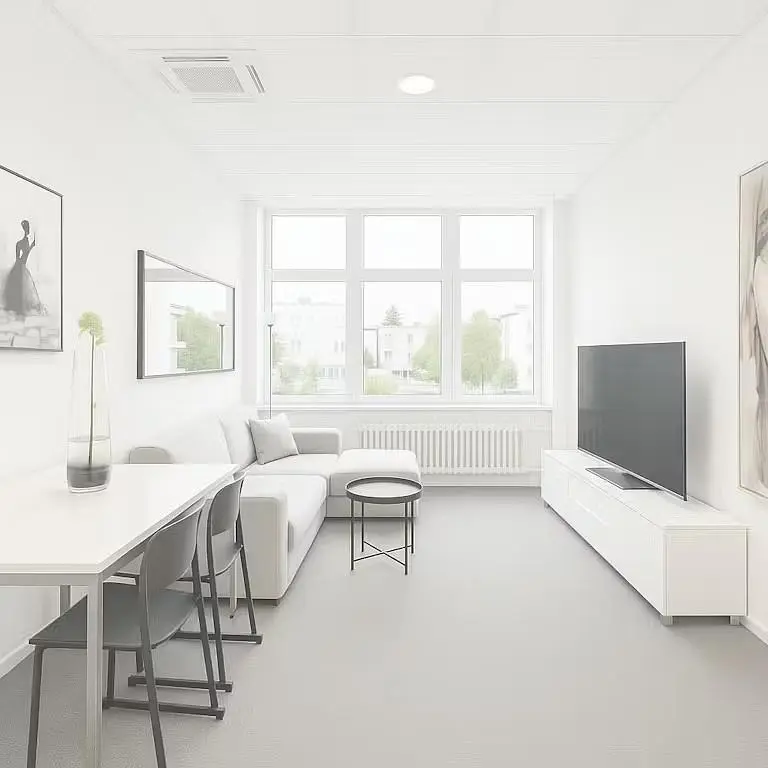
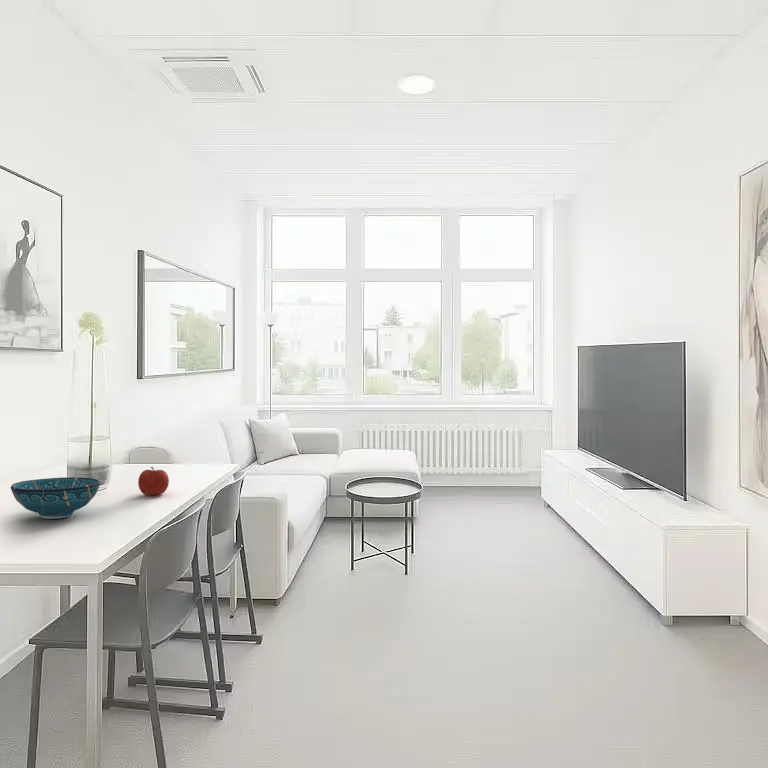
+ decorative bowl [10,476,101,520]
+ apple [137,466,170,496]
